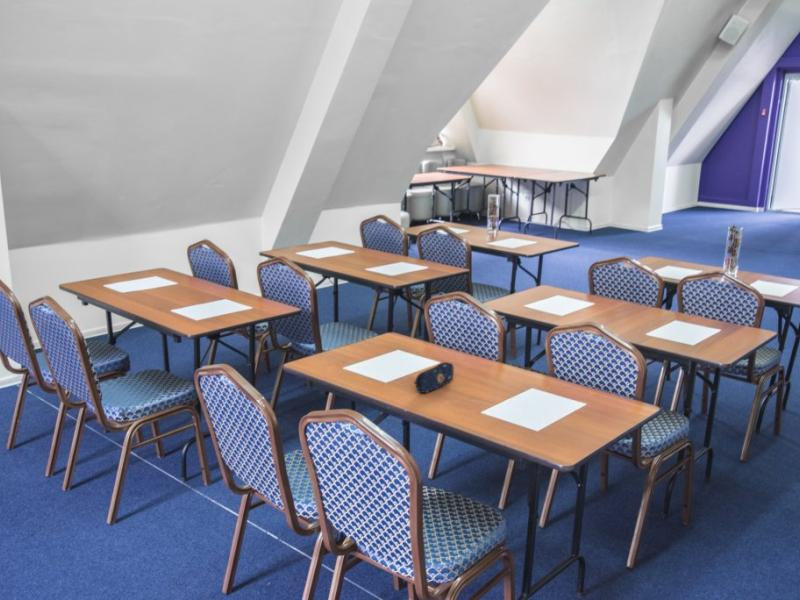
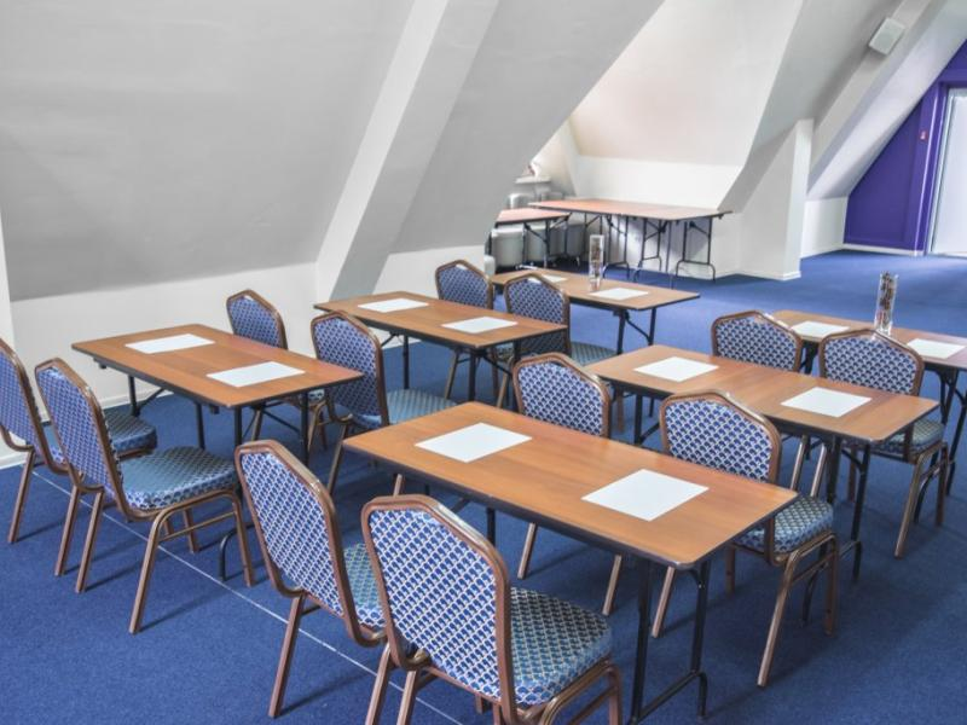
- pencil case [413,361,455,394]
